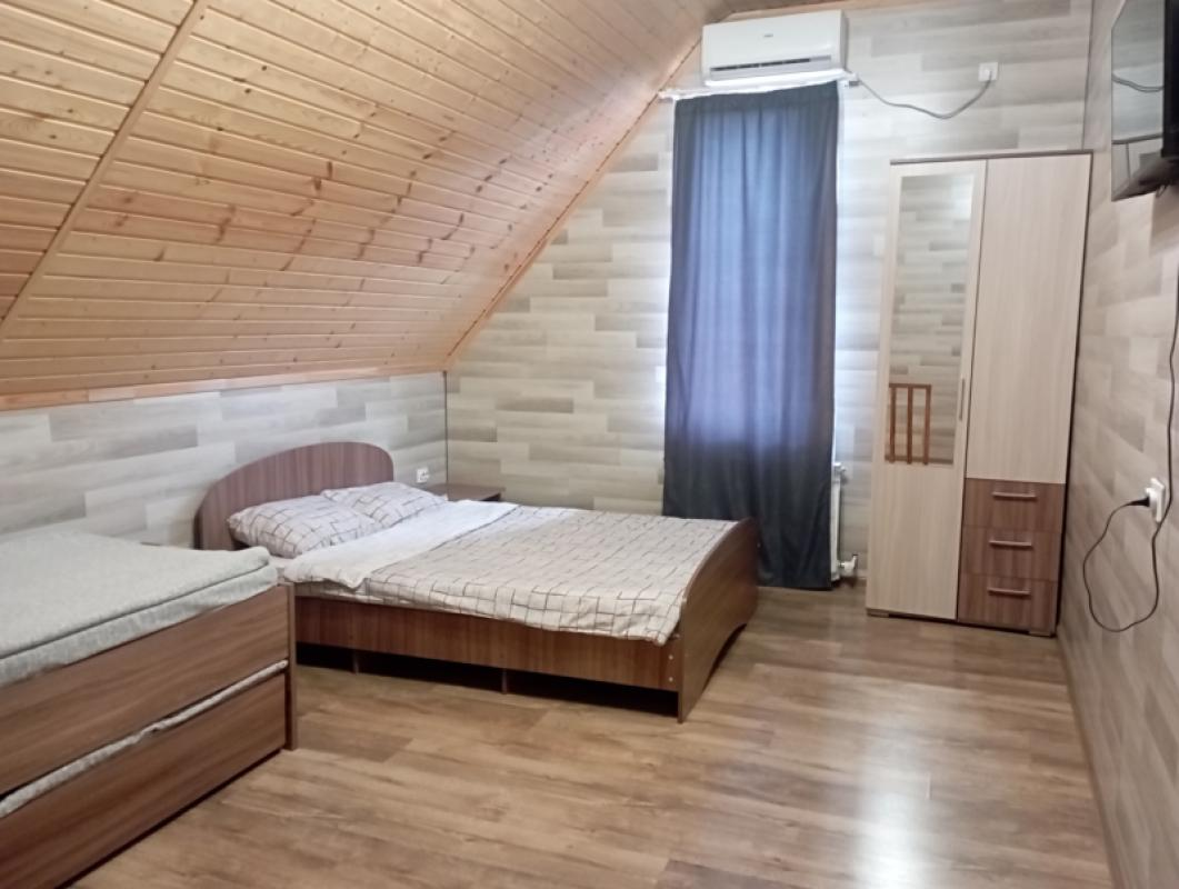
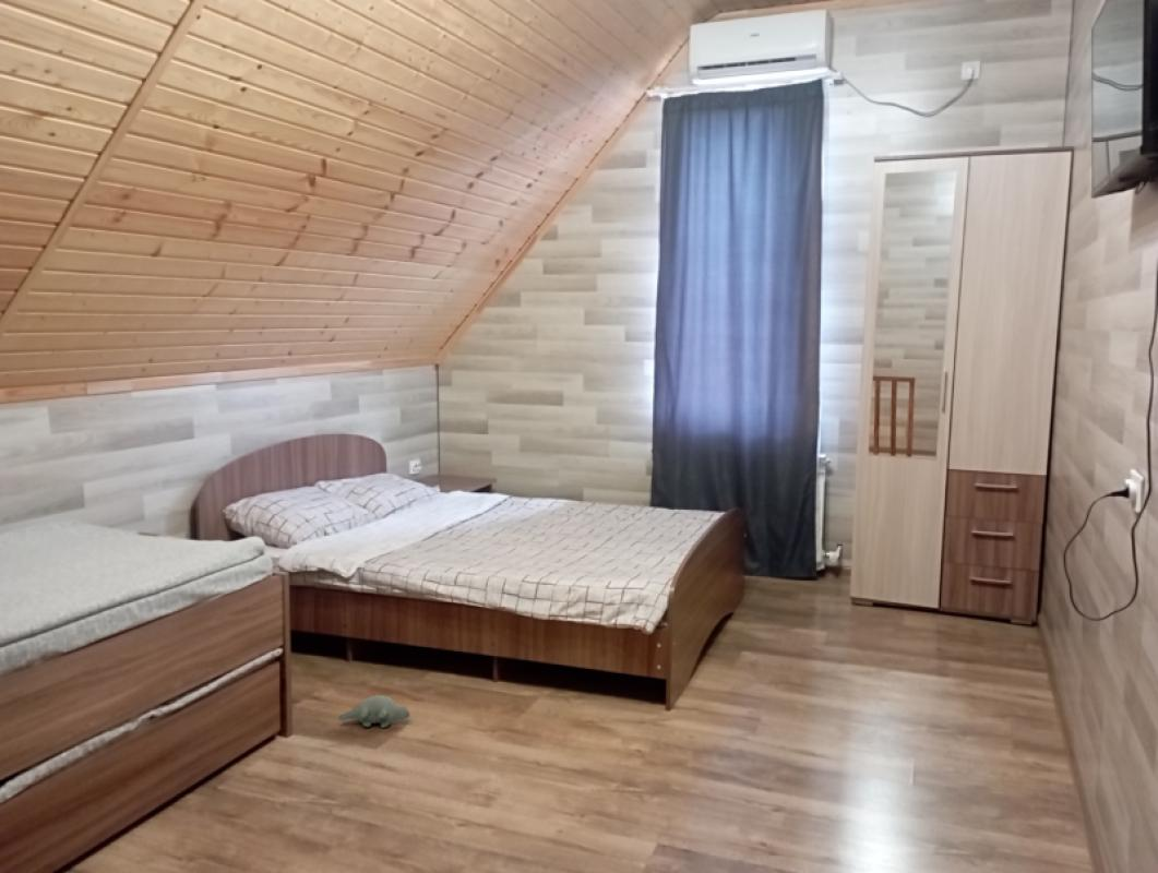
+ plush toy [337,694,410,729]
